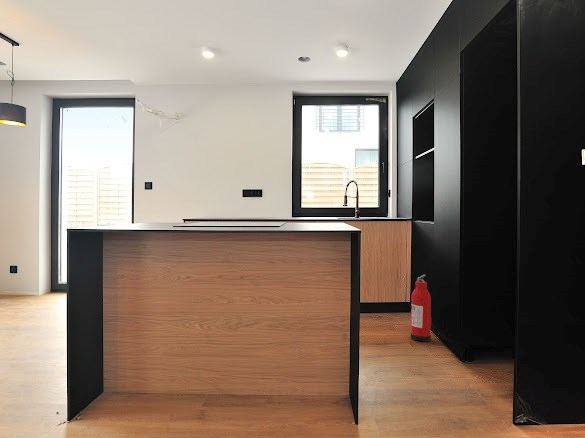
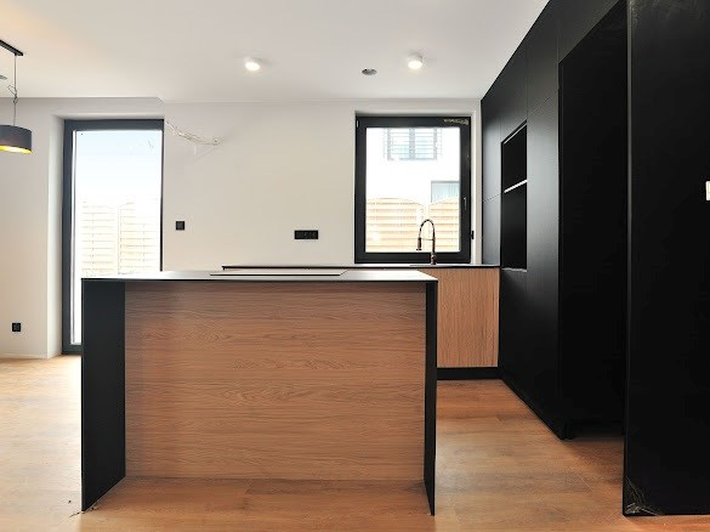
- fire extinguisher [410,274,433,343]
